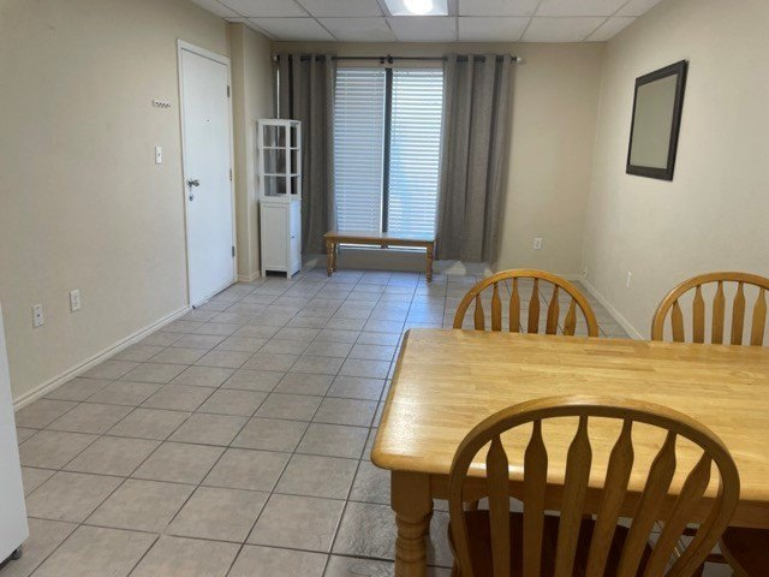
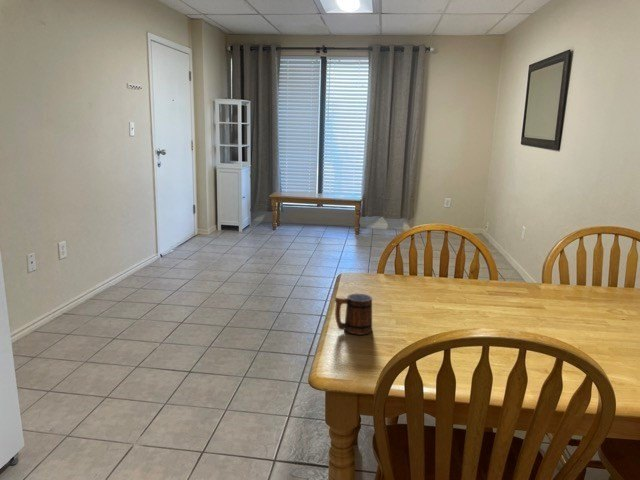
+ mug [334,293,373,336]
